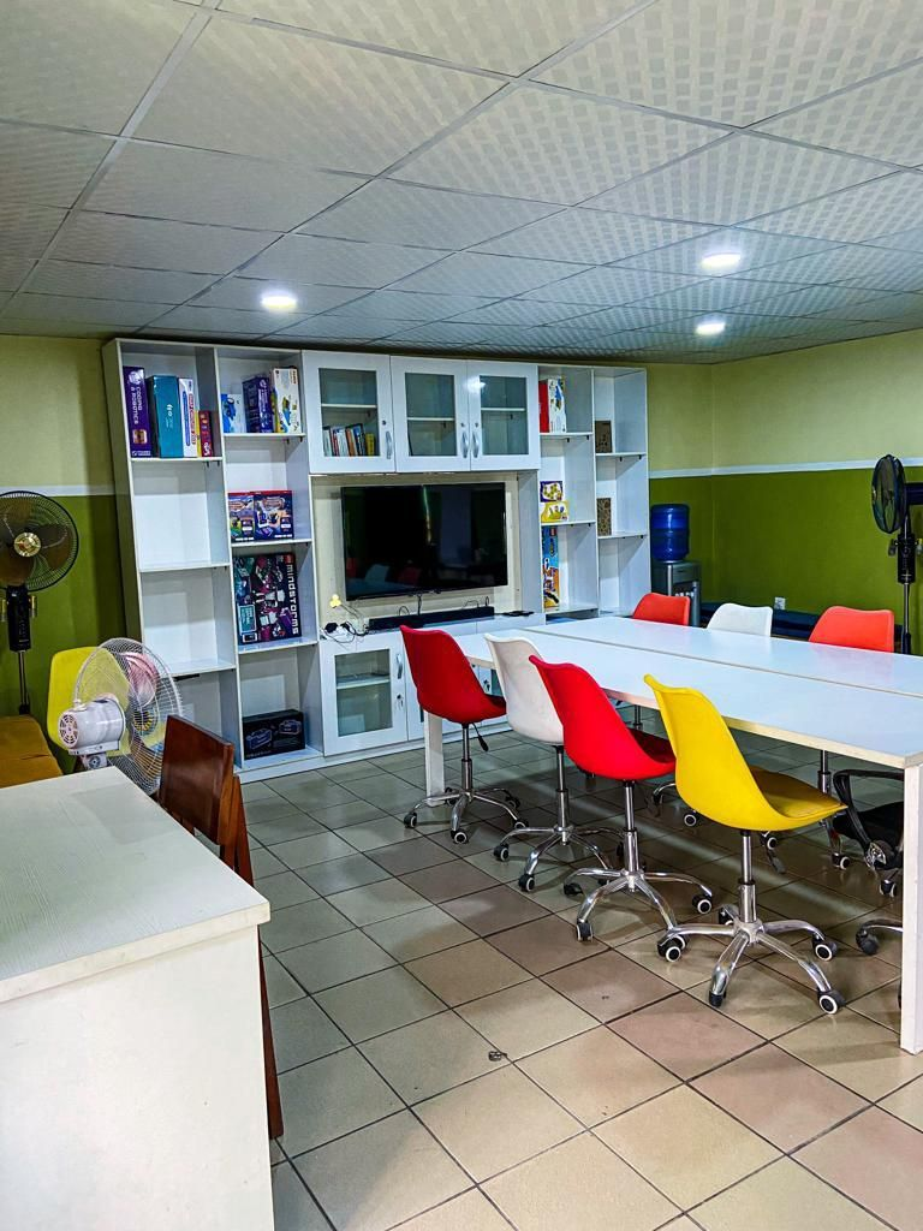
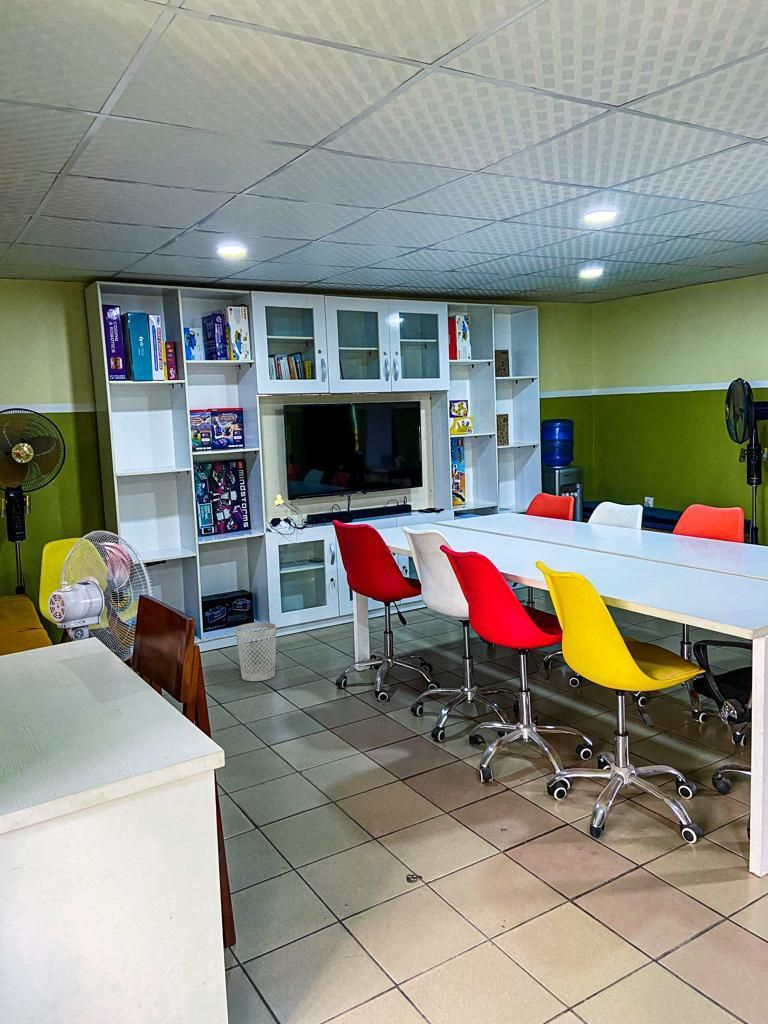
+ wastebasket [234,622,277,682]
